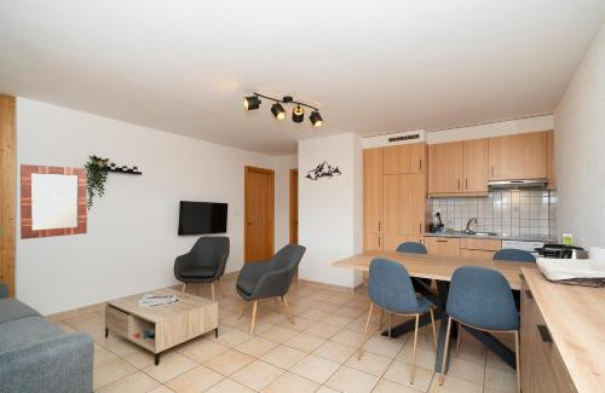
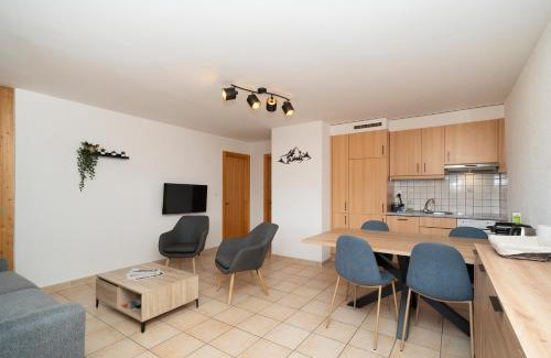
- home mirror [19,163,88,241]
